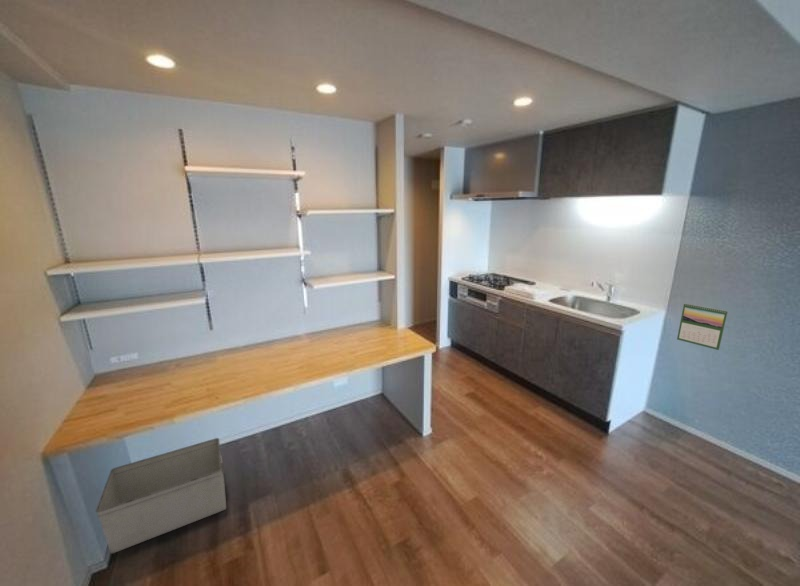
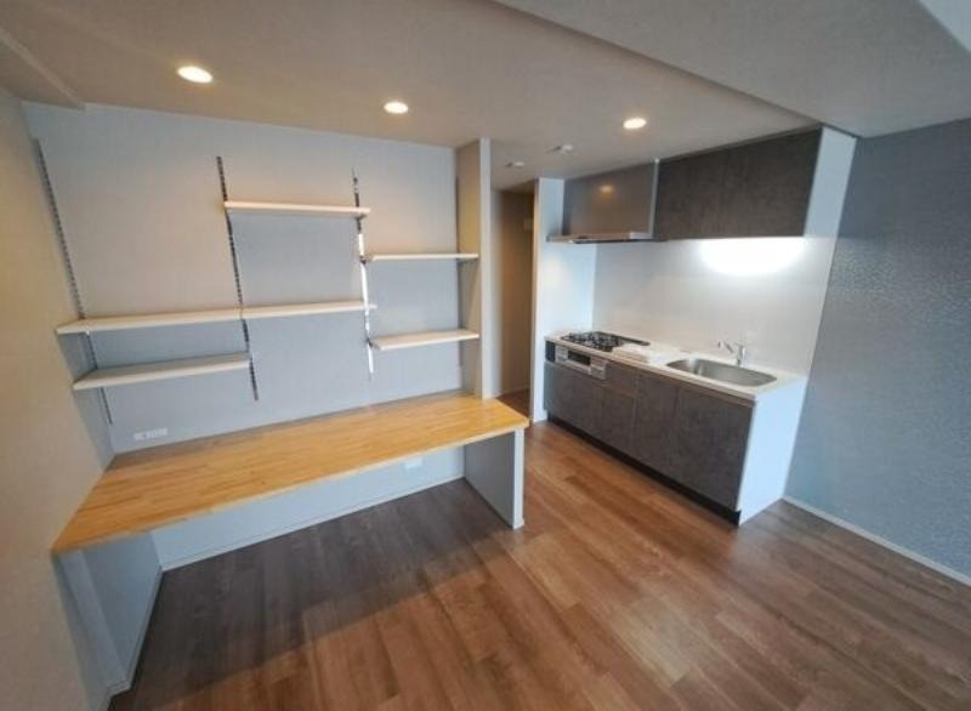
- calendar [676,302,729,351]
- storage bin [95,437,227,555]
